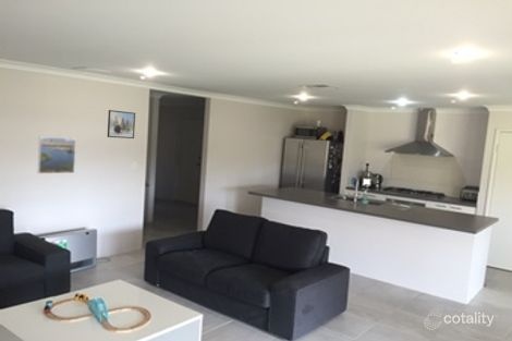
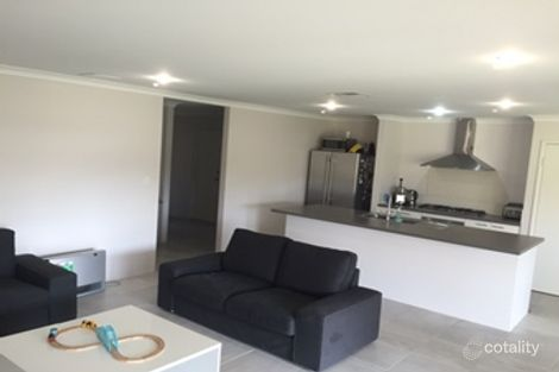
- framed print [37,135,77,174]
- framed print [106,109,136,139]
